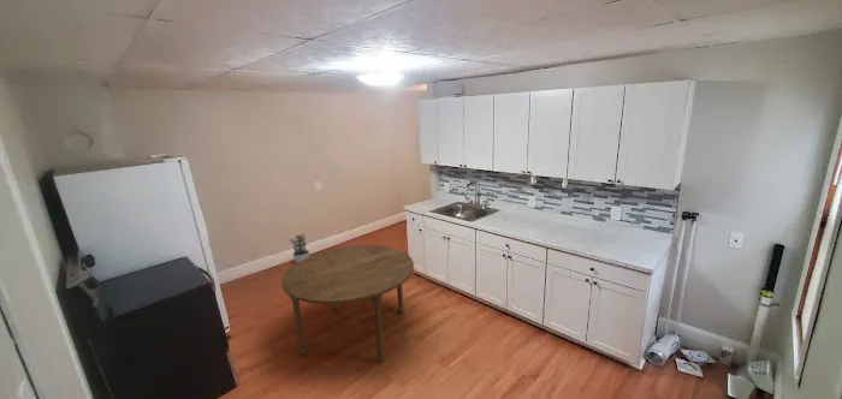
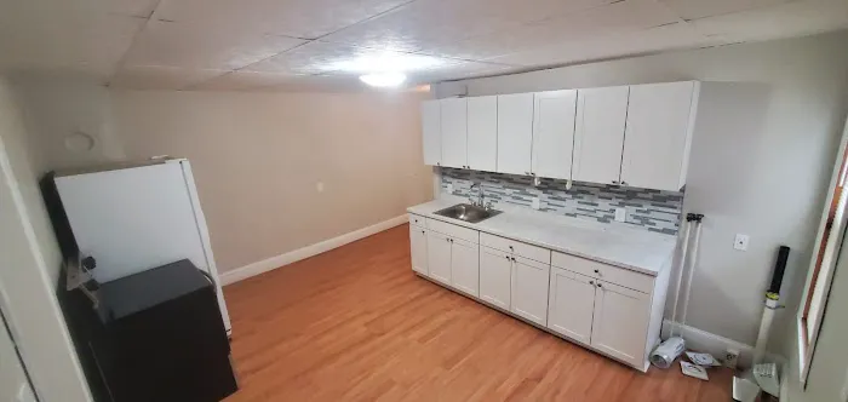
- potted plant [287,232,310,263]
- dining table [280,244,415,363]
